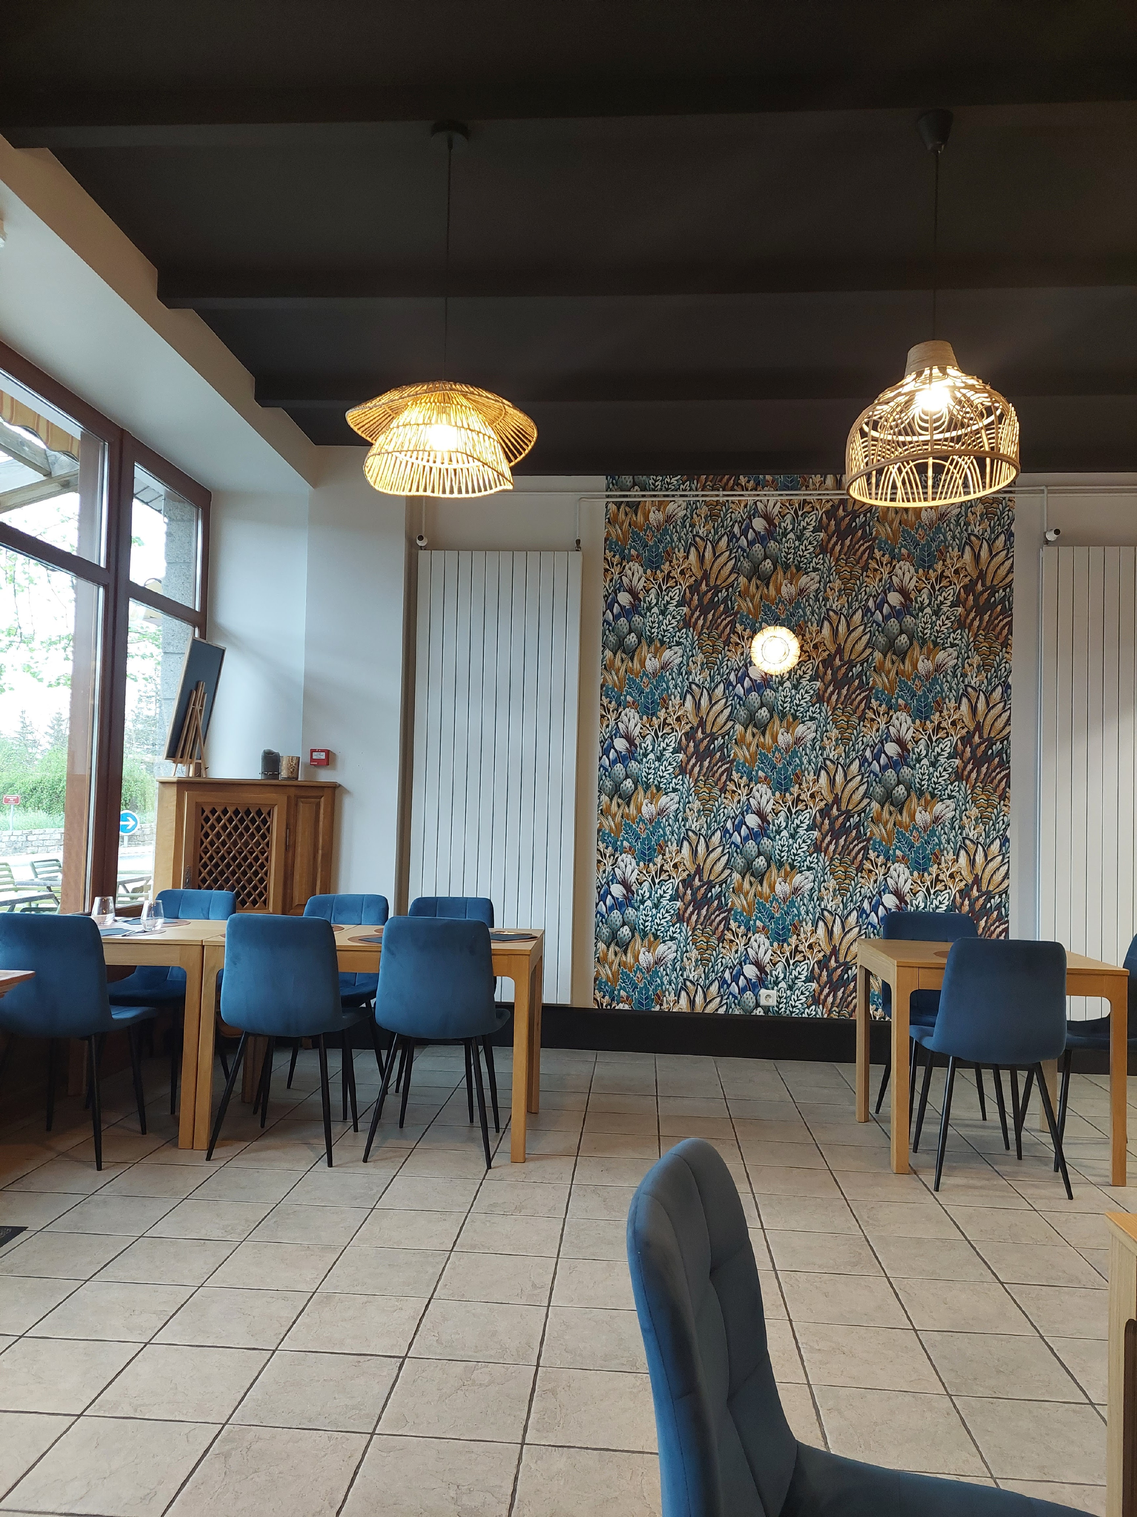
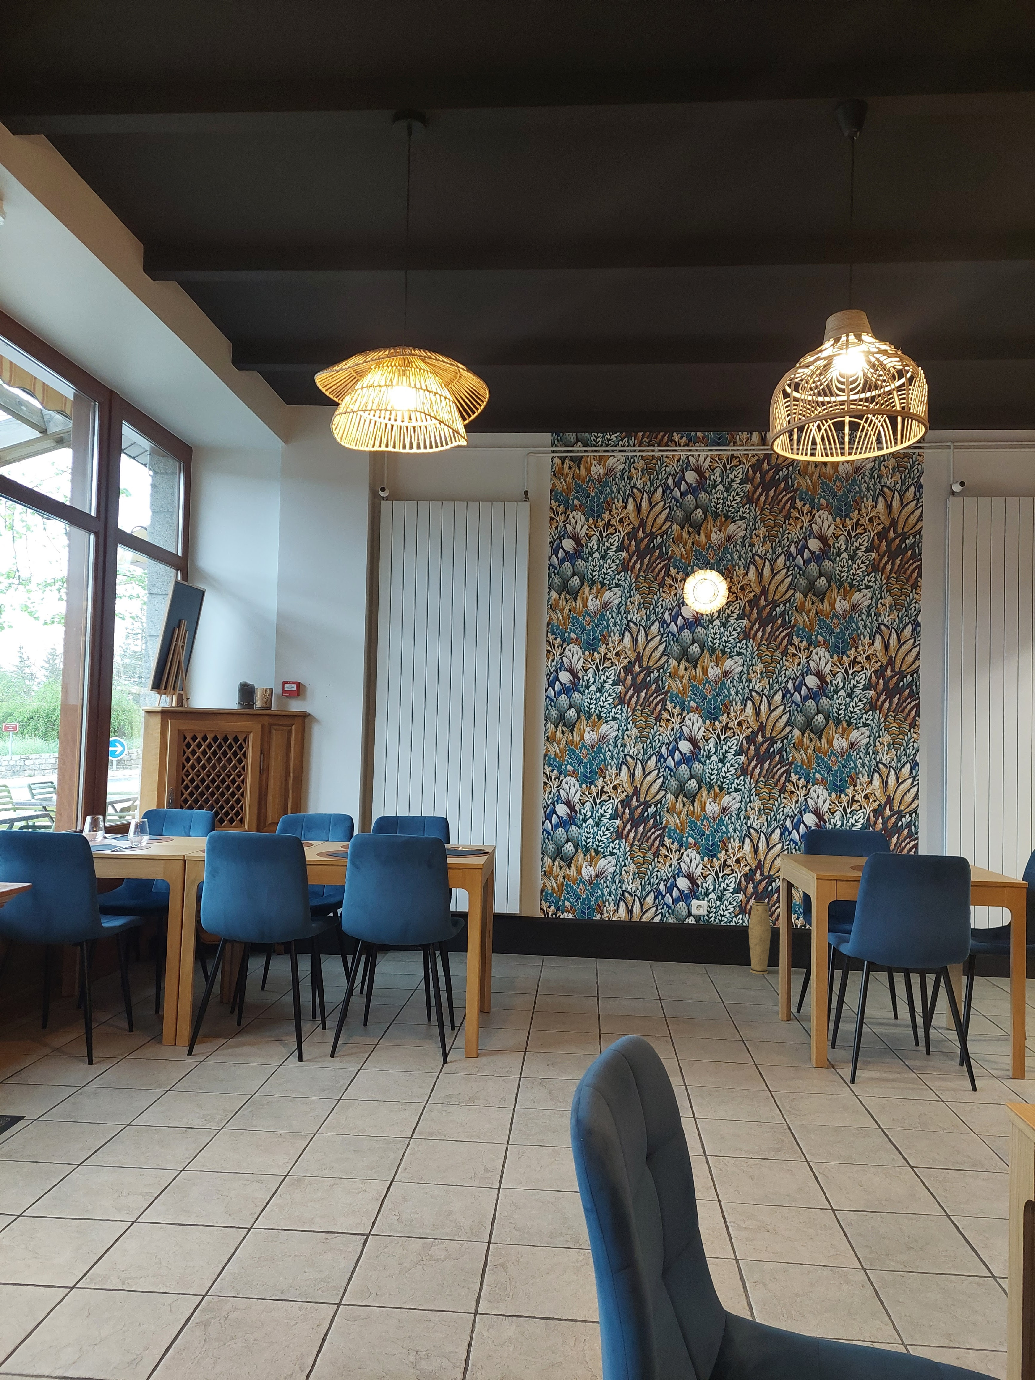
+ vase [748,901,771,975]
